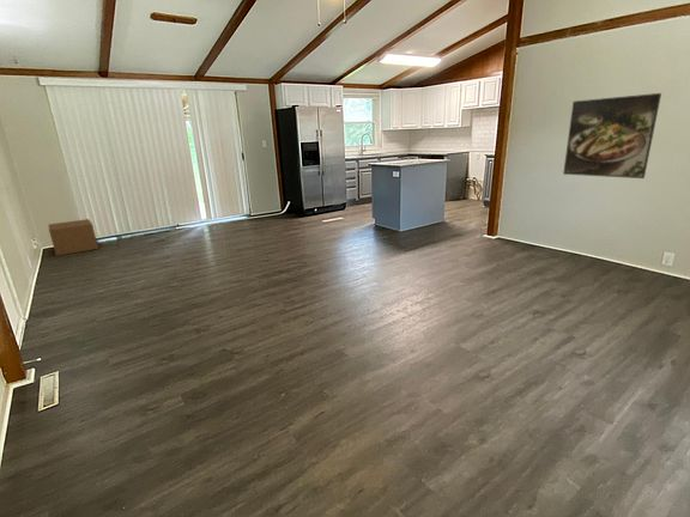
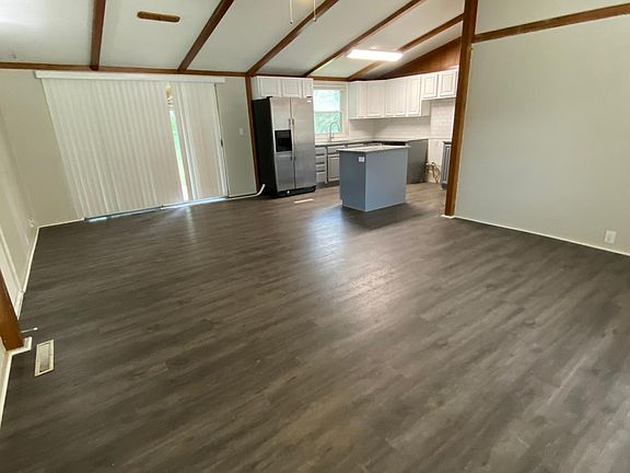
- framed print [562,92,662,180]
- cardboard box [47,218,99,257]
